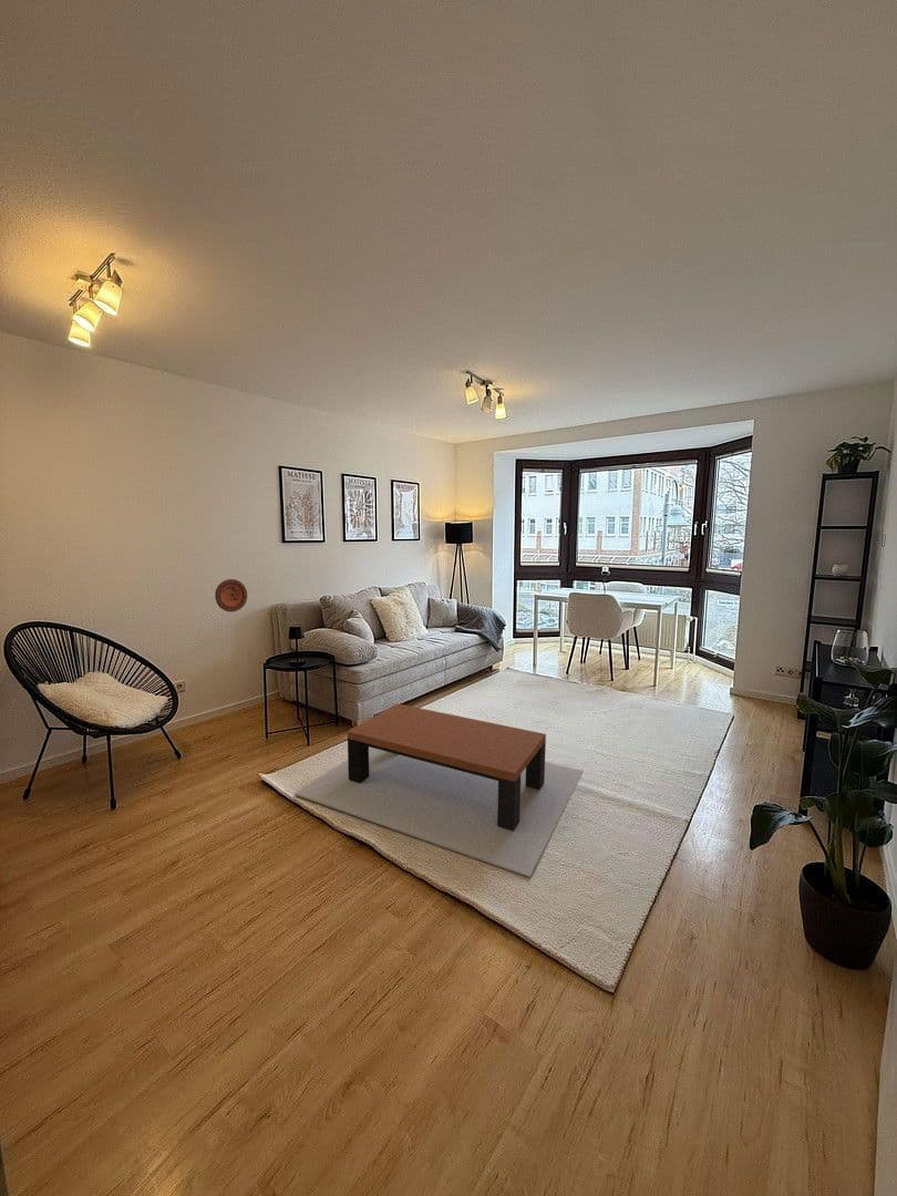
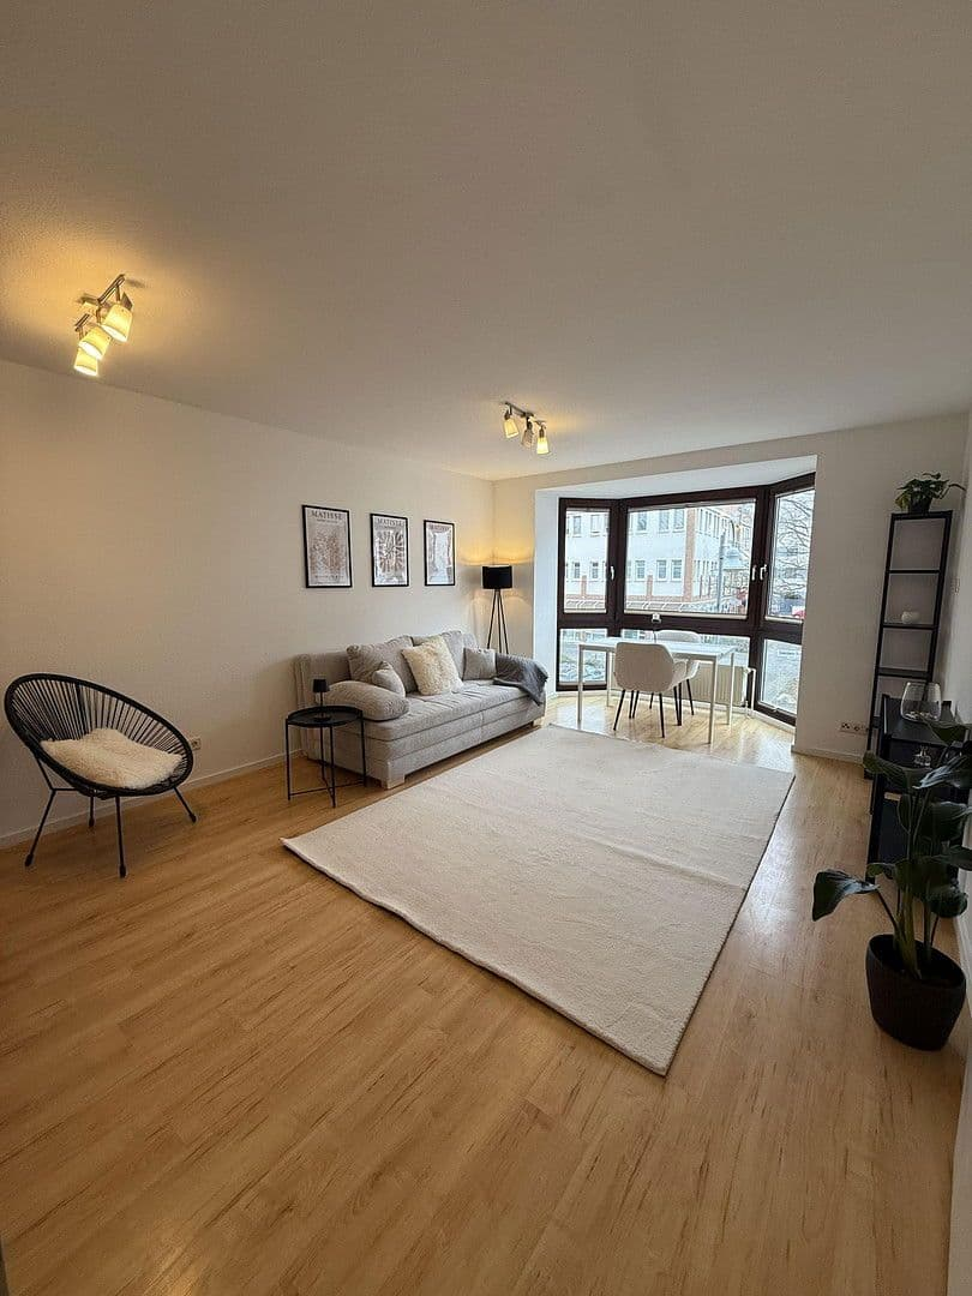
- decorative plate [214,578,248,612]
- coffee table [293,702,585,879]
